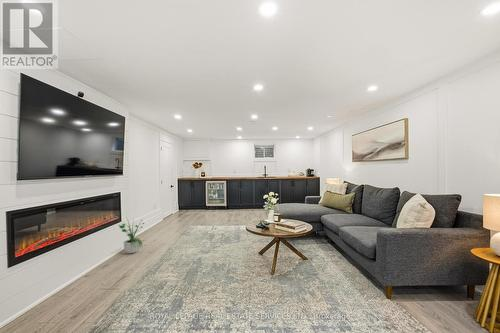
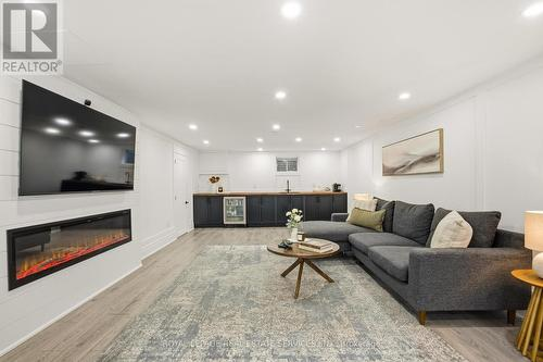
- potted plant [118,215,145,254]
